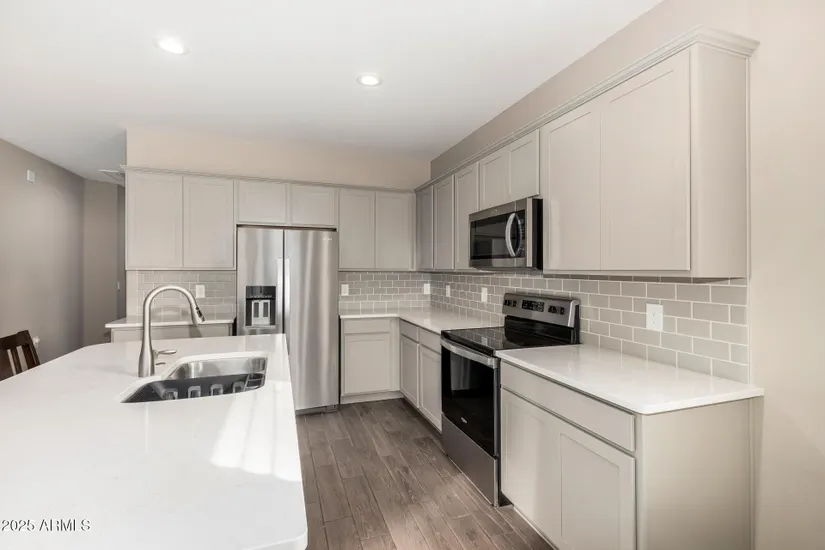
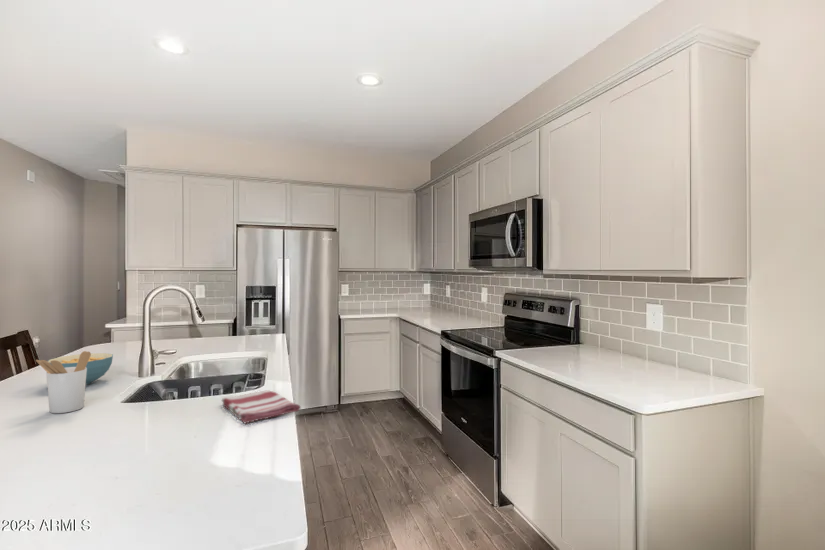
+ cereal bowl [47,352,114,385]
+ dish towel [220,389,302,424]
+ utensil holder [35,350,91,414]
